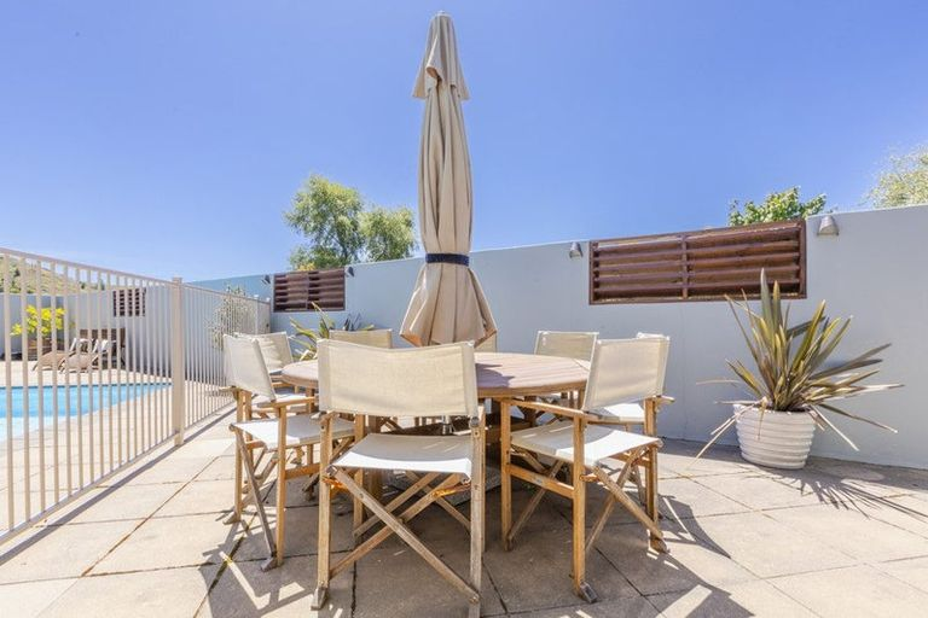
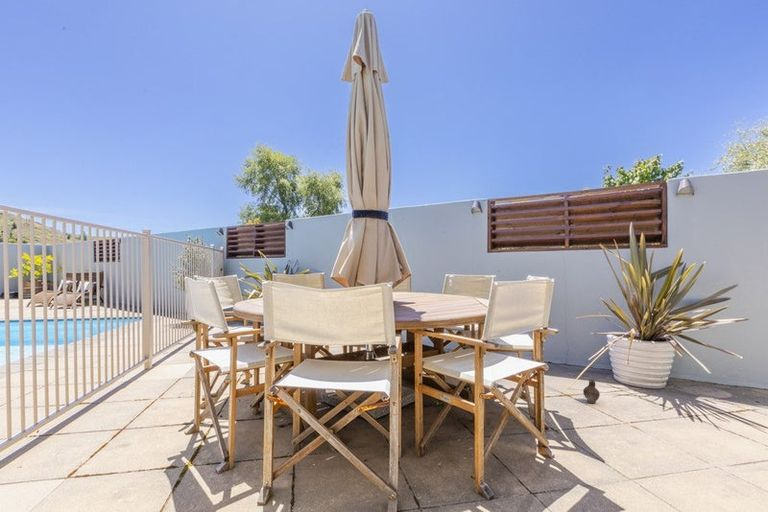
+ ceramic jug [582,378,601,404]
